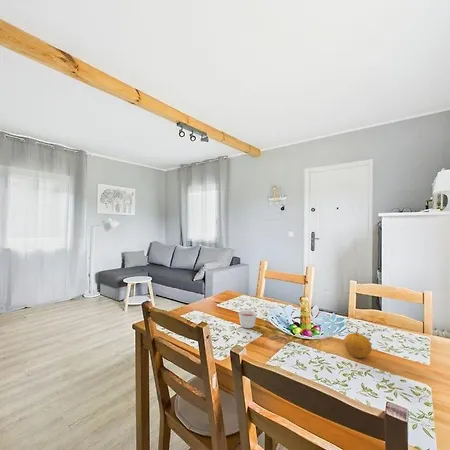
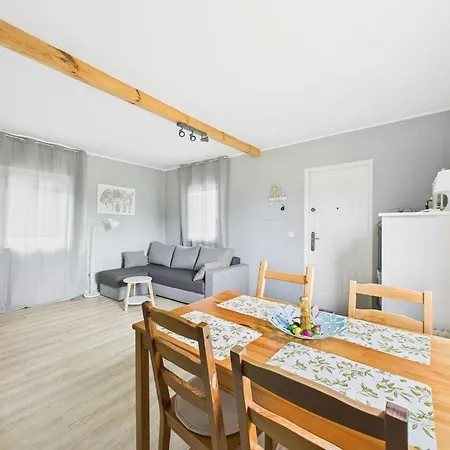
- fruit [343,328,372,359]
- candle [238,310,258,329]
